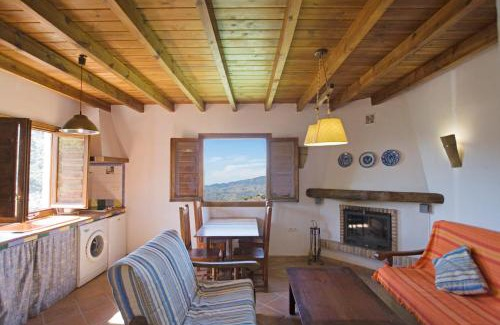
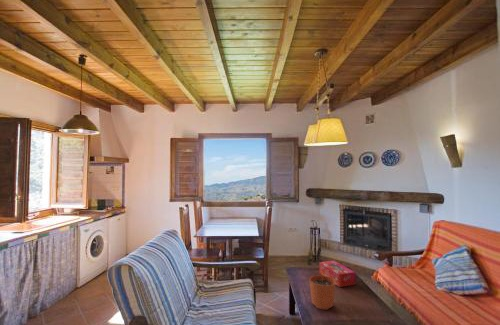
+ tissue box [318,260,356,288]
+ plant pot [308,270,336,311]
